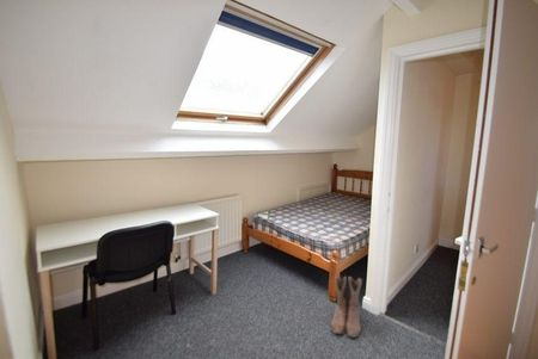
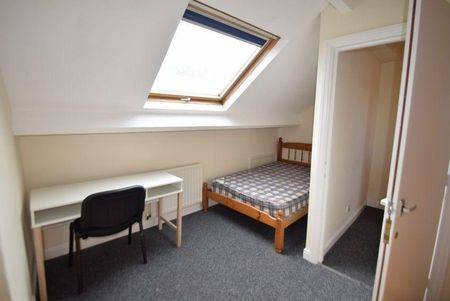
- boots [330,274,363,339]
